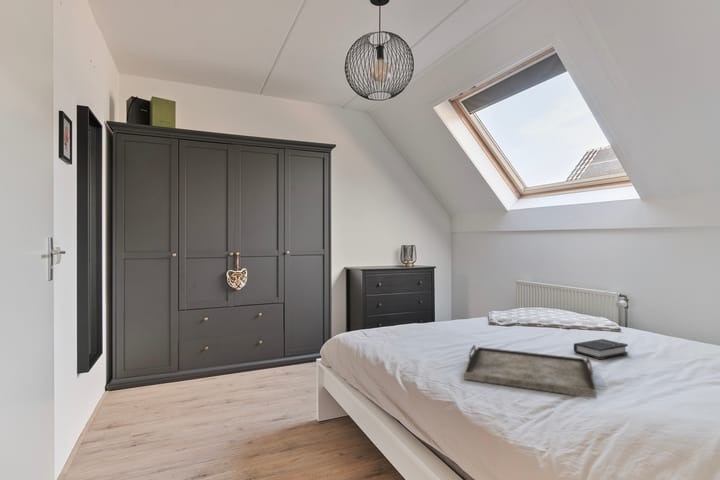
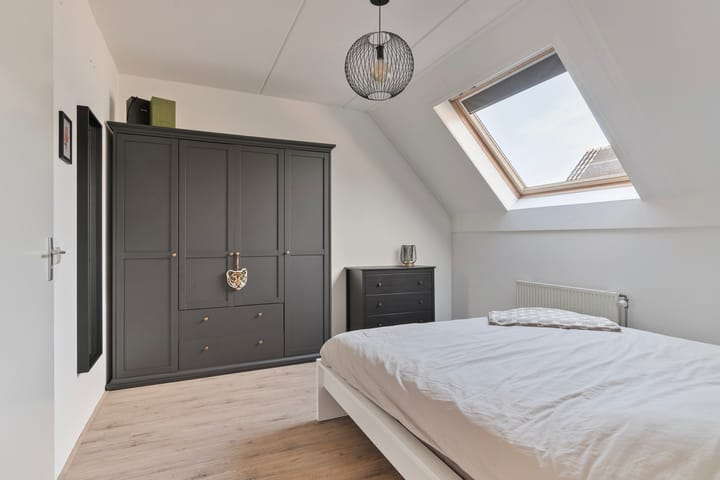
- hardback book [573,338,629,360]
- serving tray [463,344,598,399]
